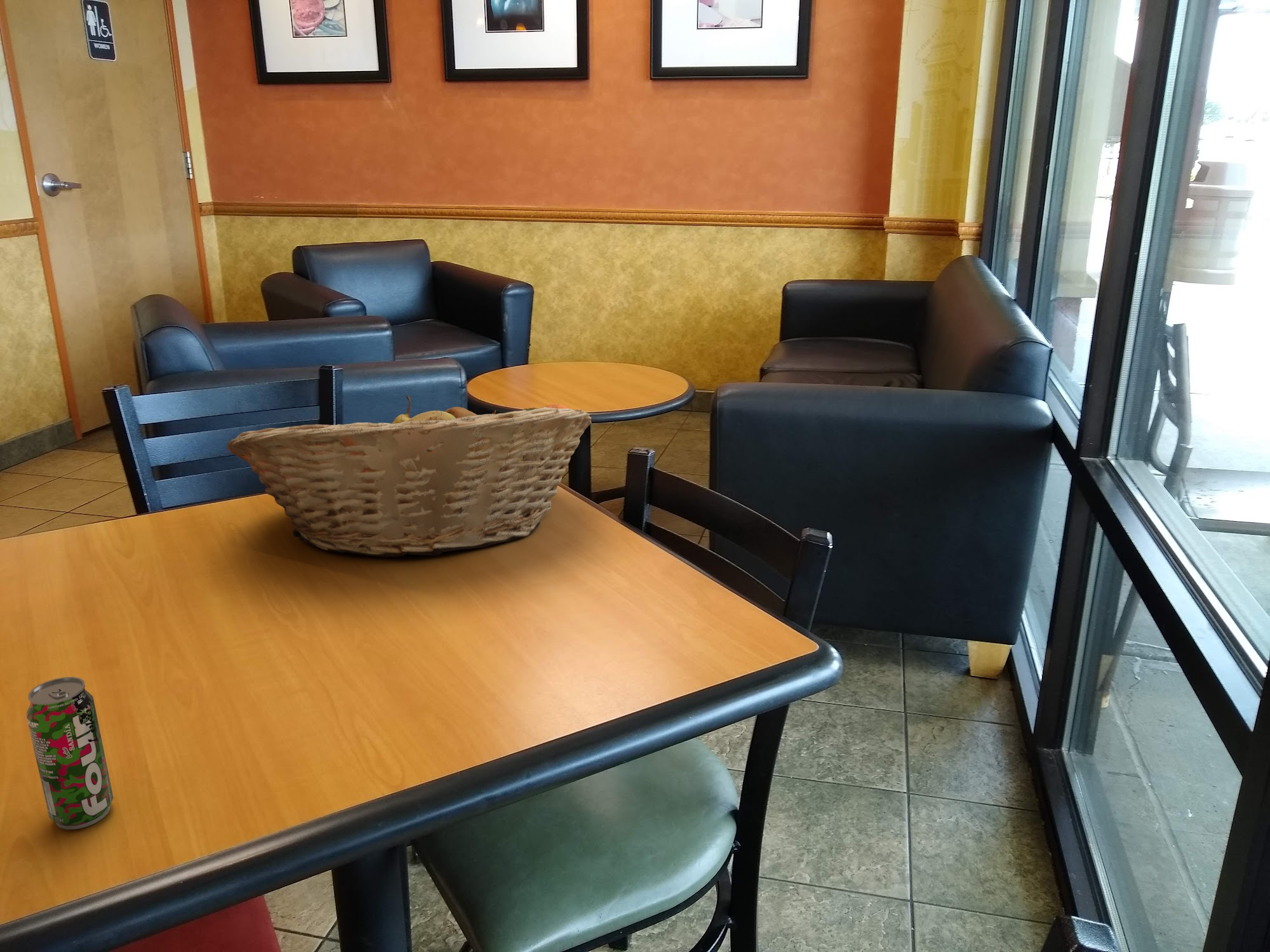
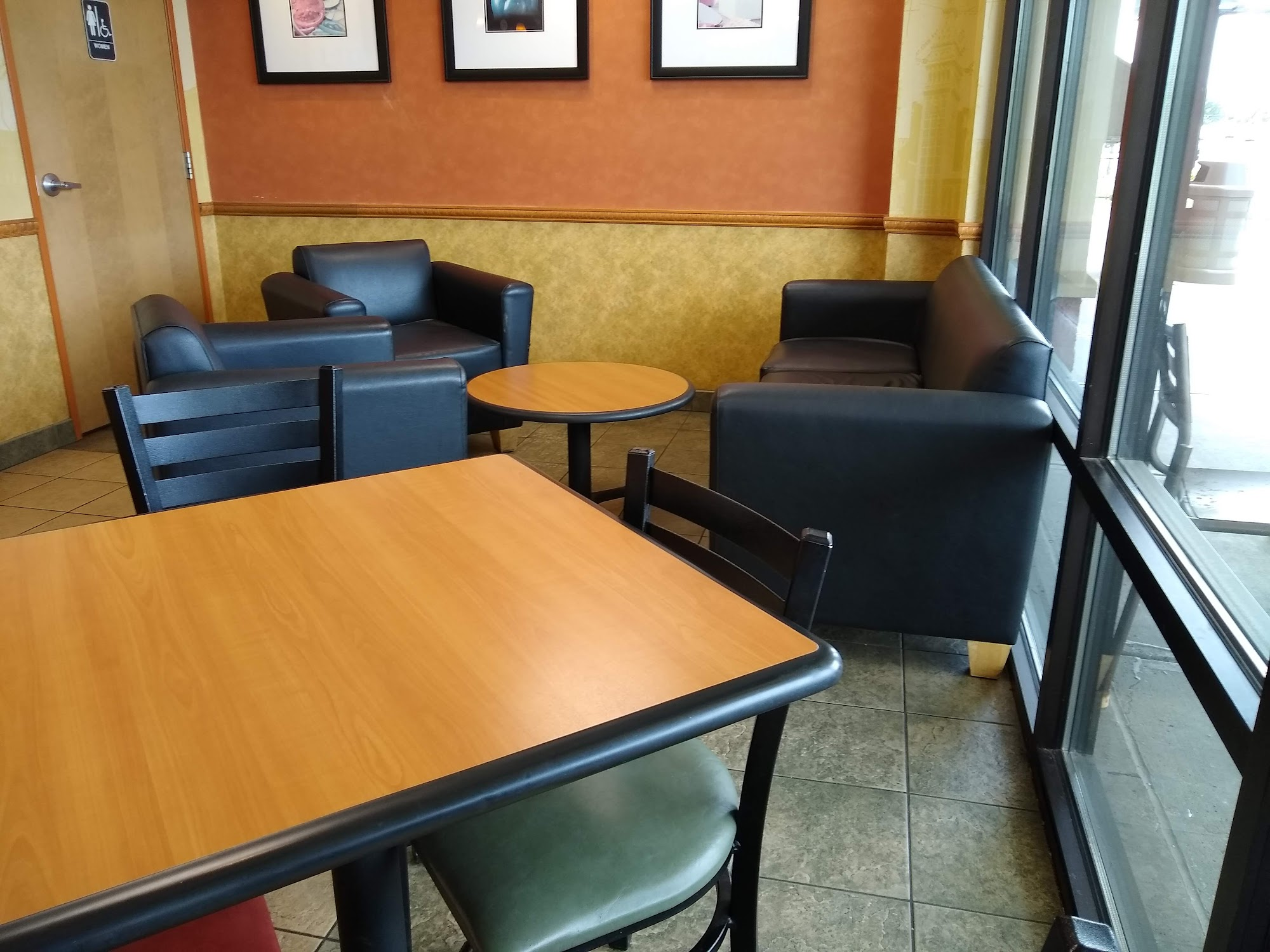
- fruit basket [226,395,592,558]
- beverage can [26,677,114,830]
